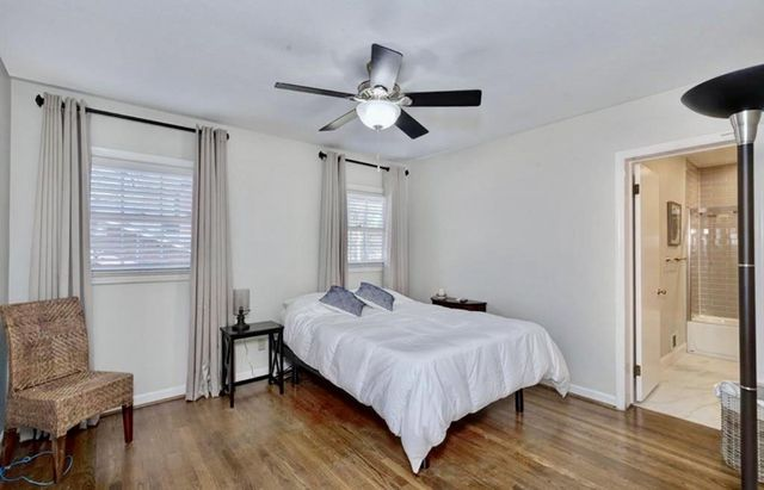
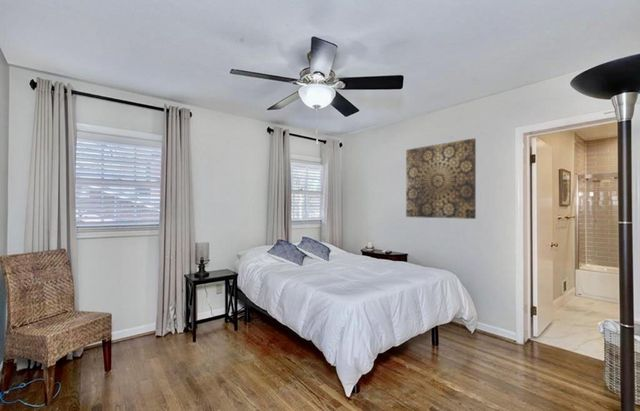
+ wall art [405,137,477,220]
